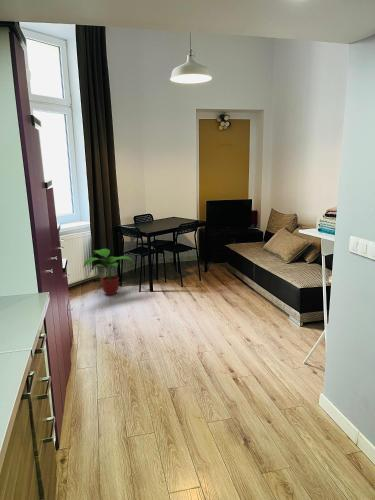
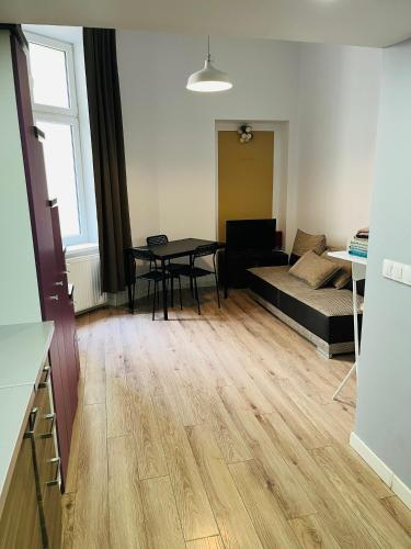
- potted plant [82,248,135,296]
